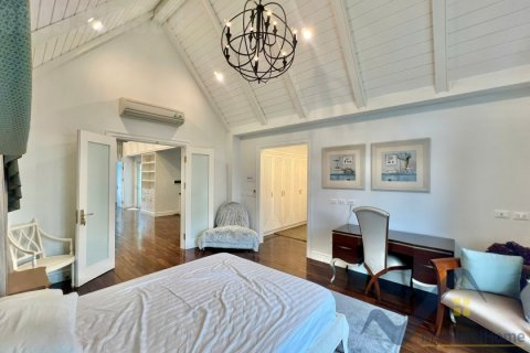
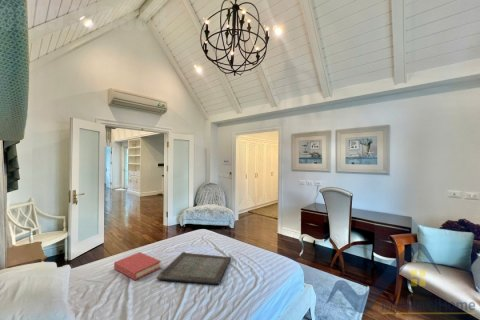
+ serving tray [155,251,232,285]
+ hardback book [113,251,162,281]
